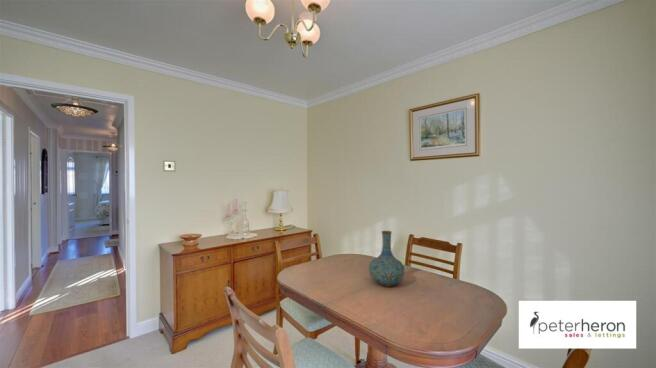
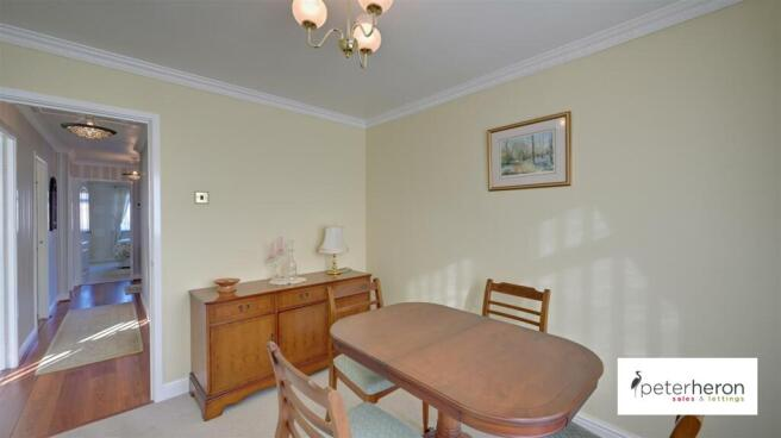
- vase [368,230,405,288]
